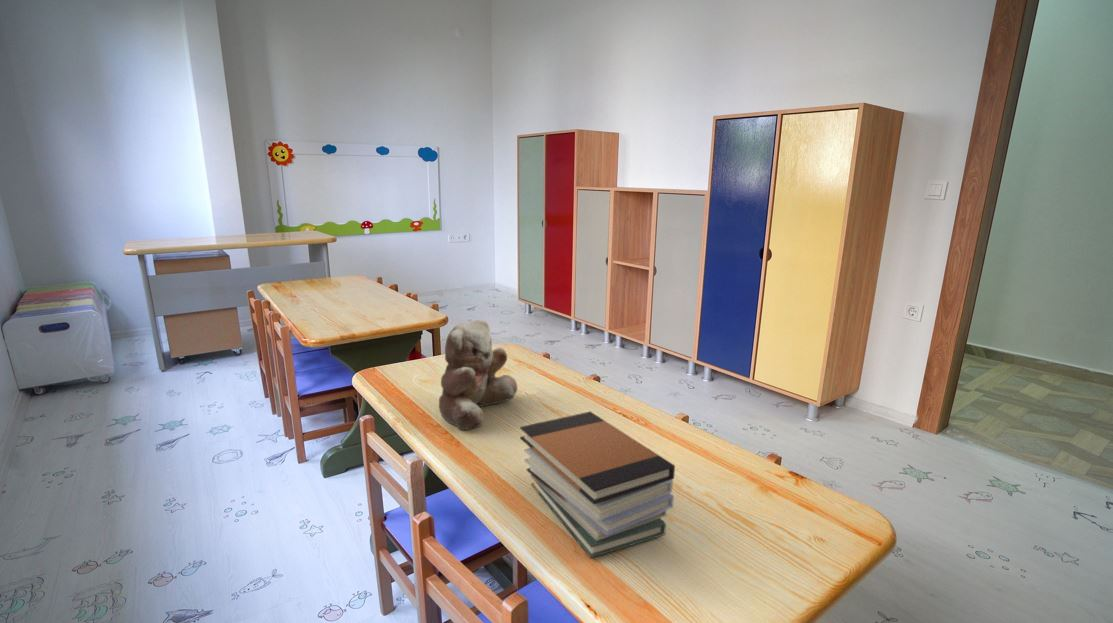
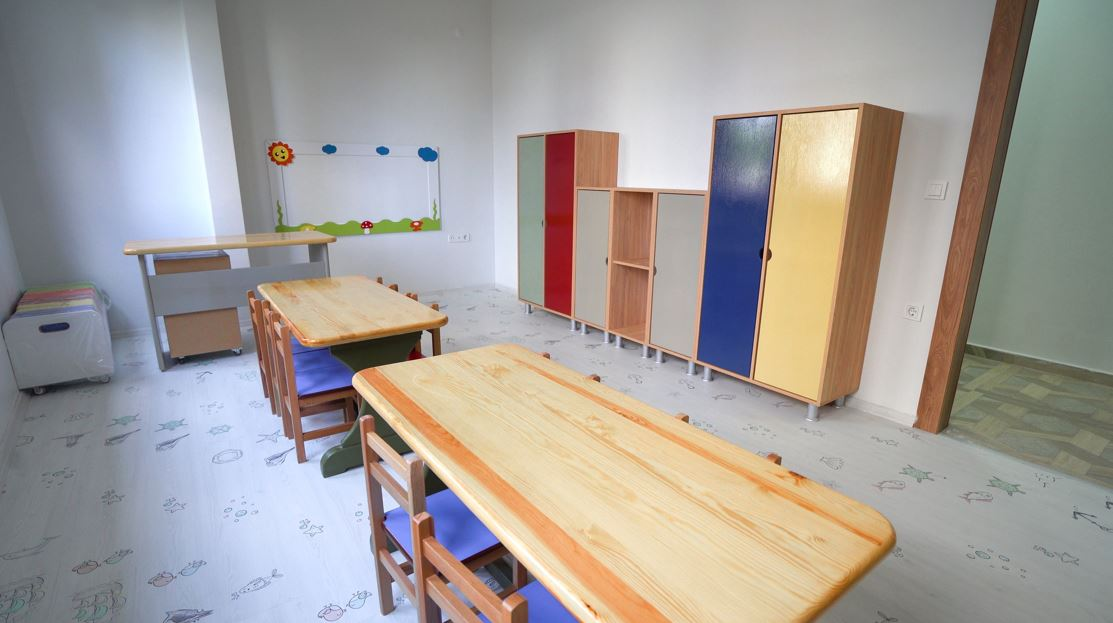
- book stack [519,411,676,559]
- teddy bear [438,319,518,431]
